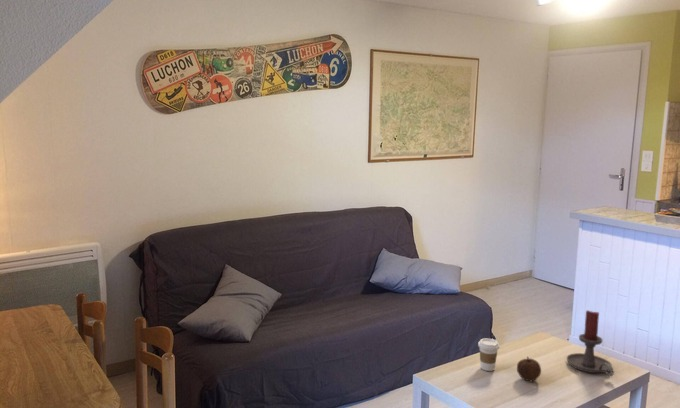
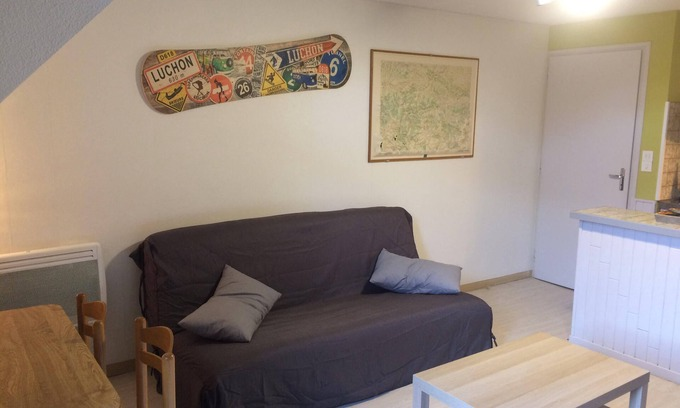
- fruit [516,355,542,383]
- coffee cup [477,337,501,372]
- candle holder [566,309,615,377]
